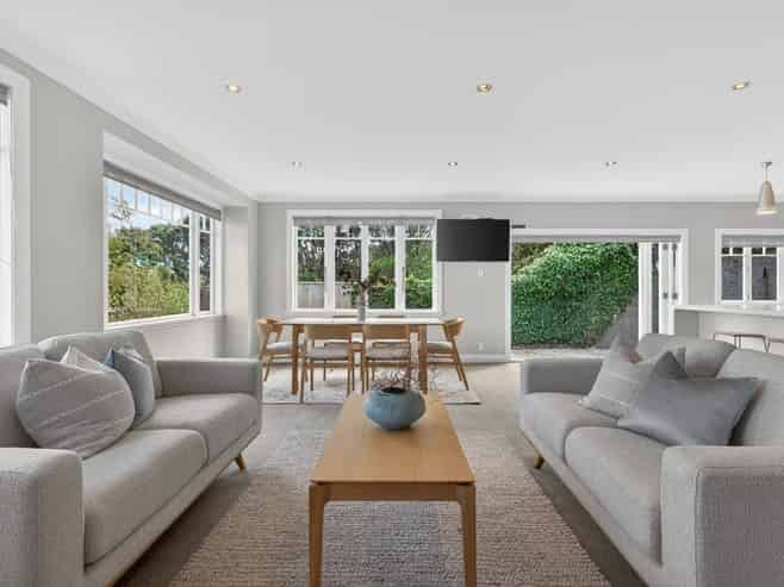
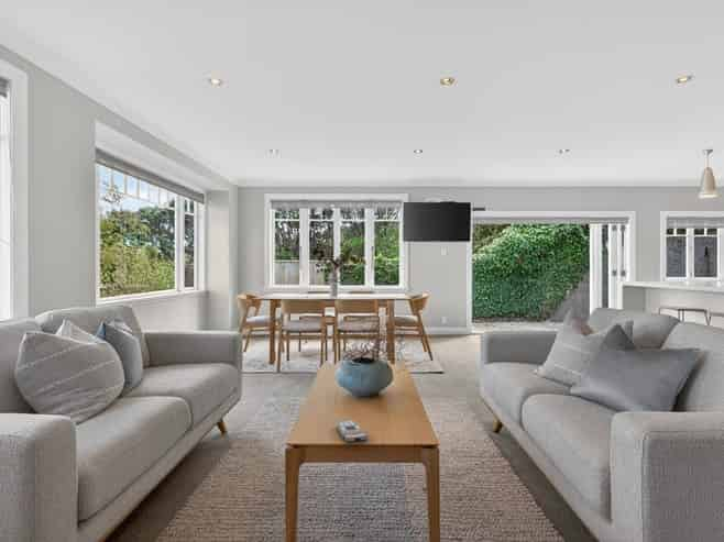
+ remote control [336,419,369,443]
